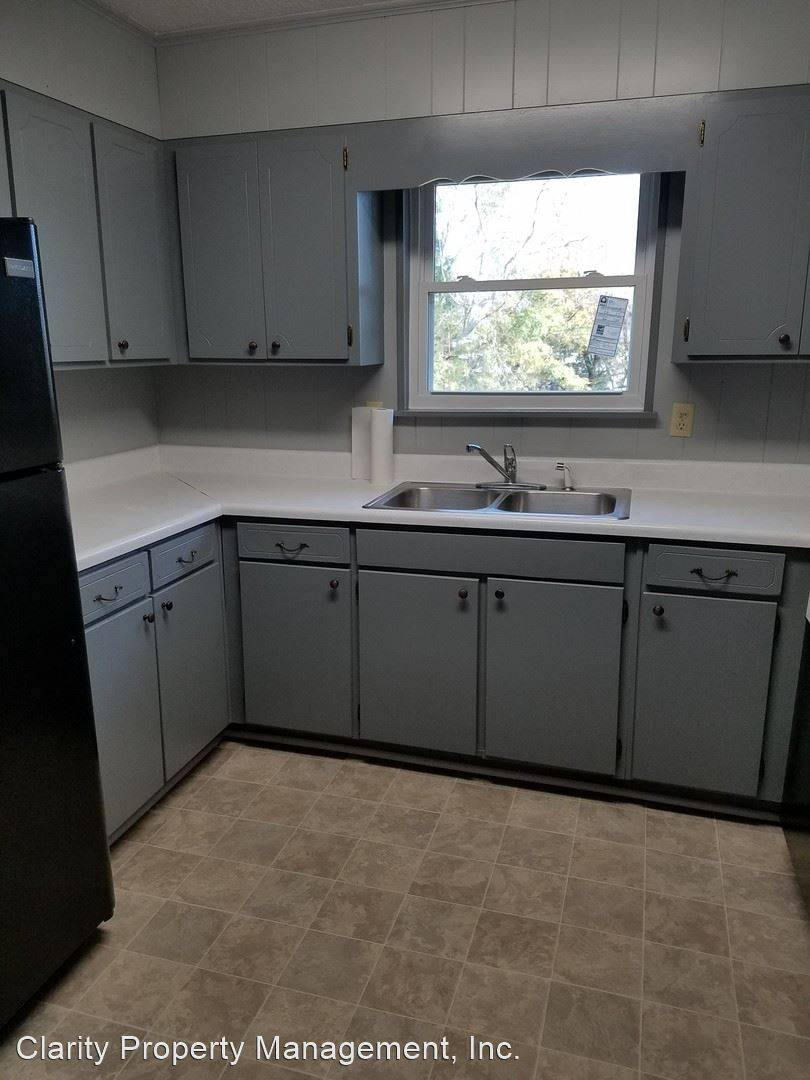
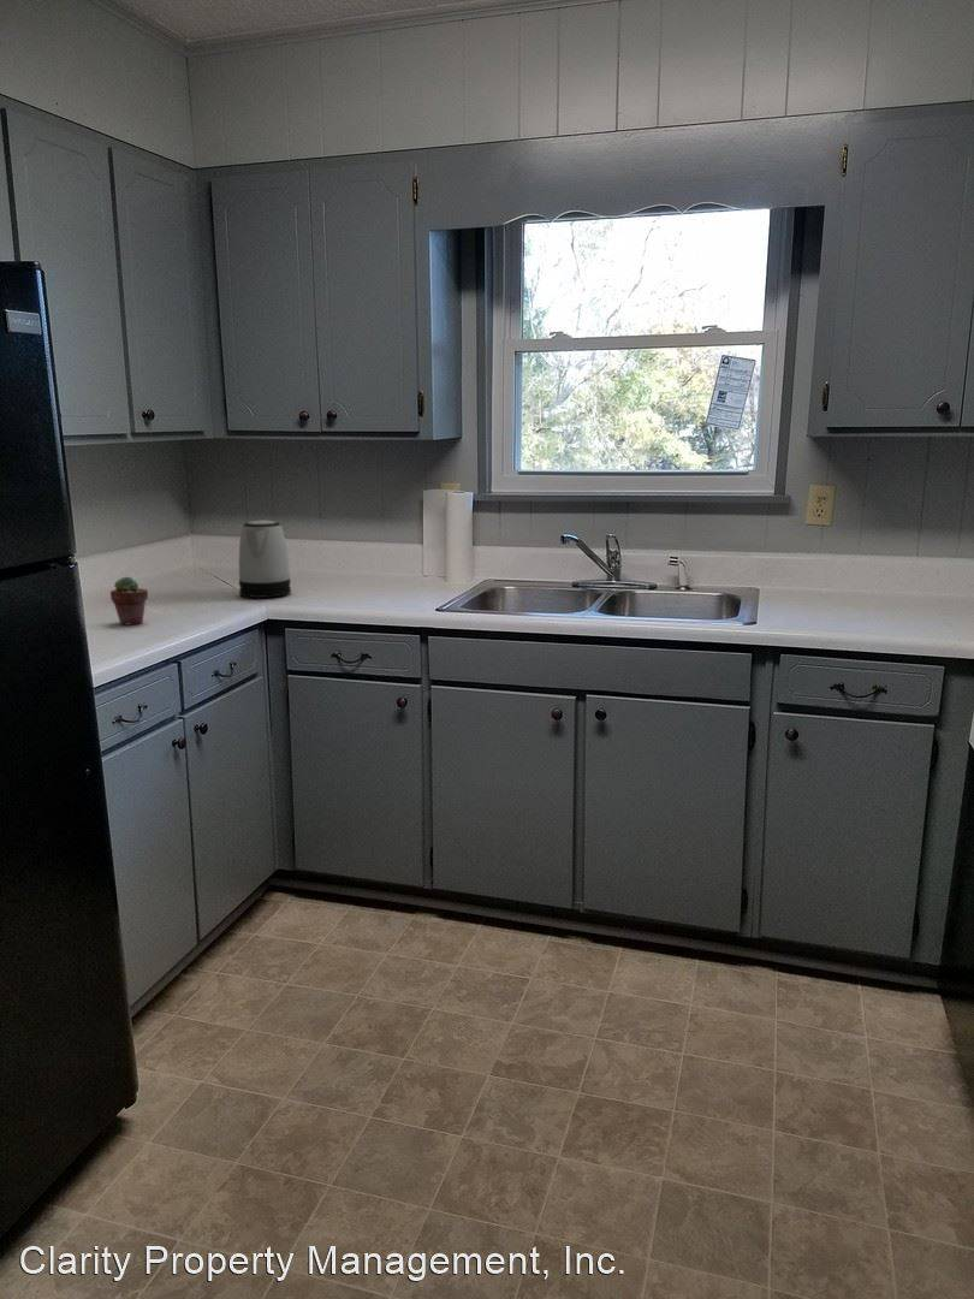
+ kettle [238,518,292,599]
+ potted succulent [109,575,149,627]
